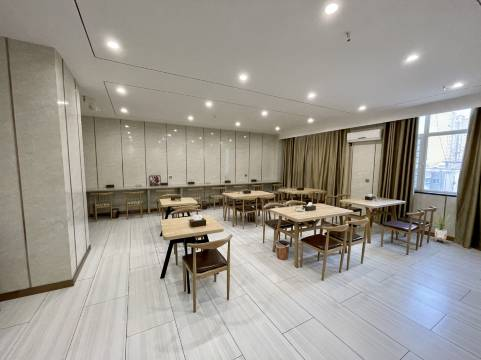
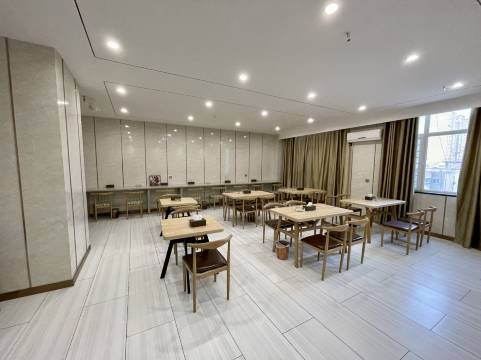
- house plant [433,211,454,244]
